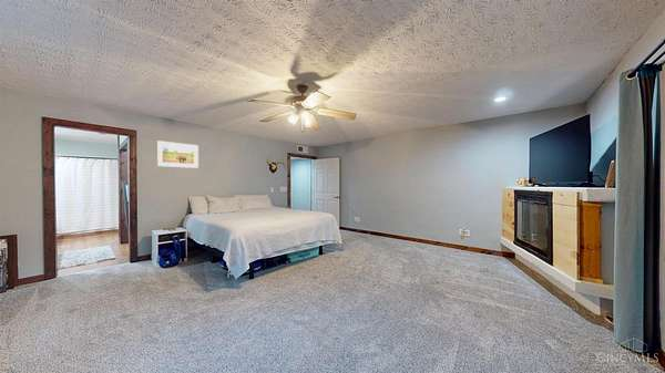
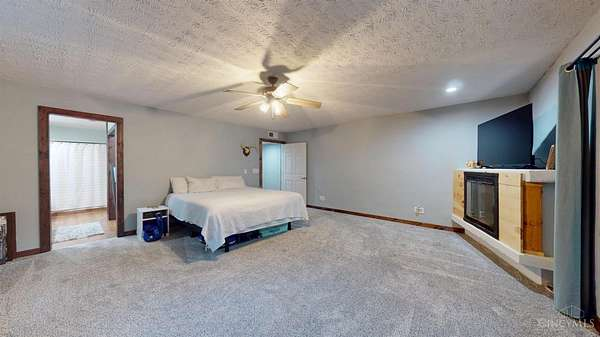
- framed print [156,139,200,169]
